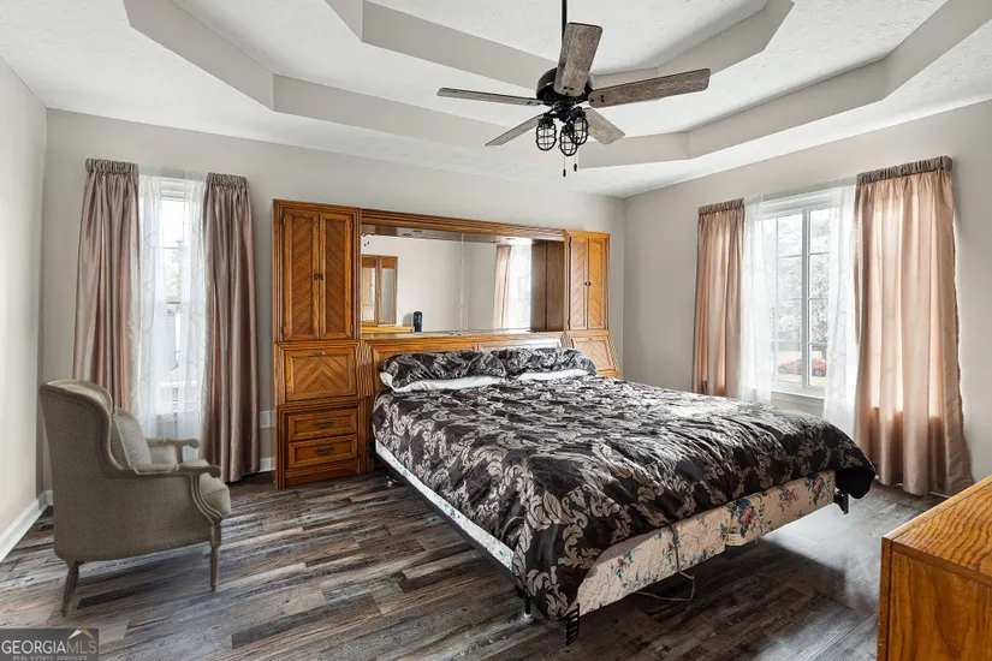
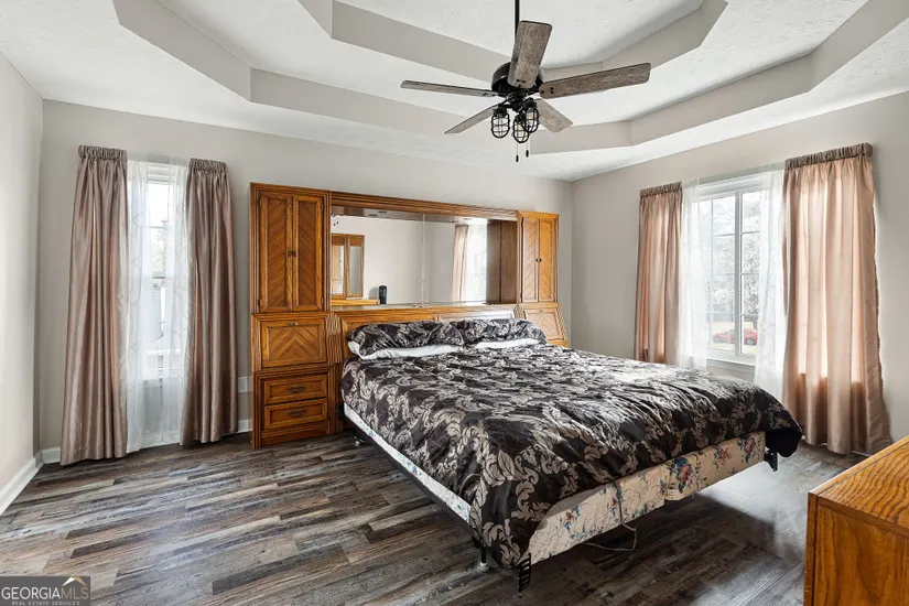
- armchair [37,377,232,619]
